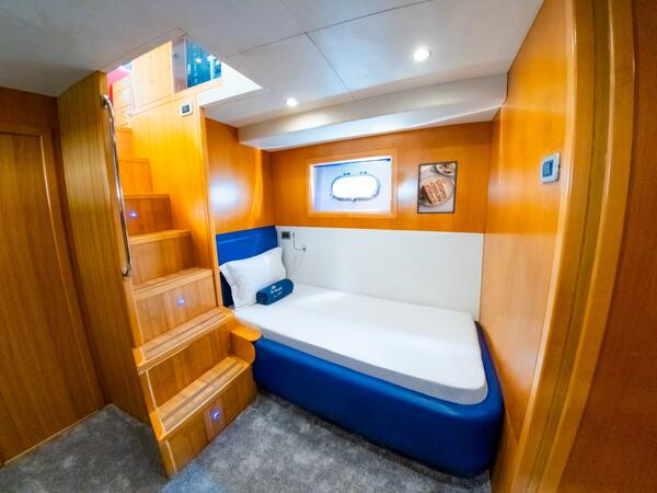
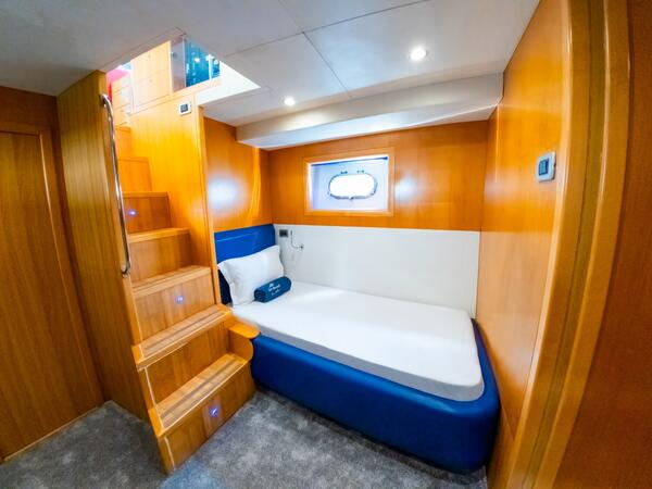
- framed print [416,160,459,215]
